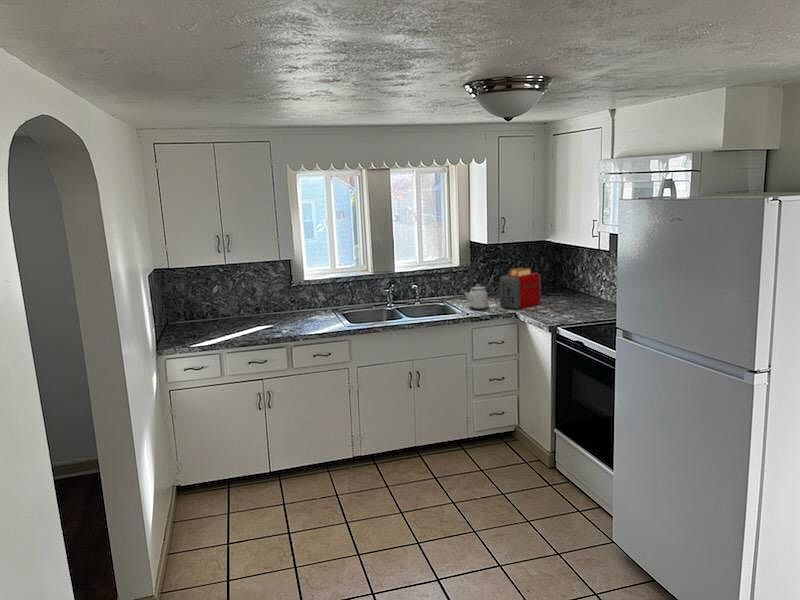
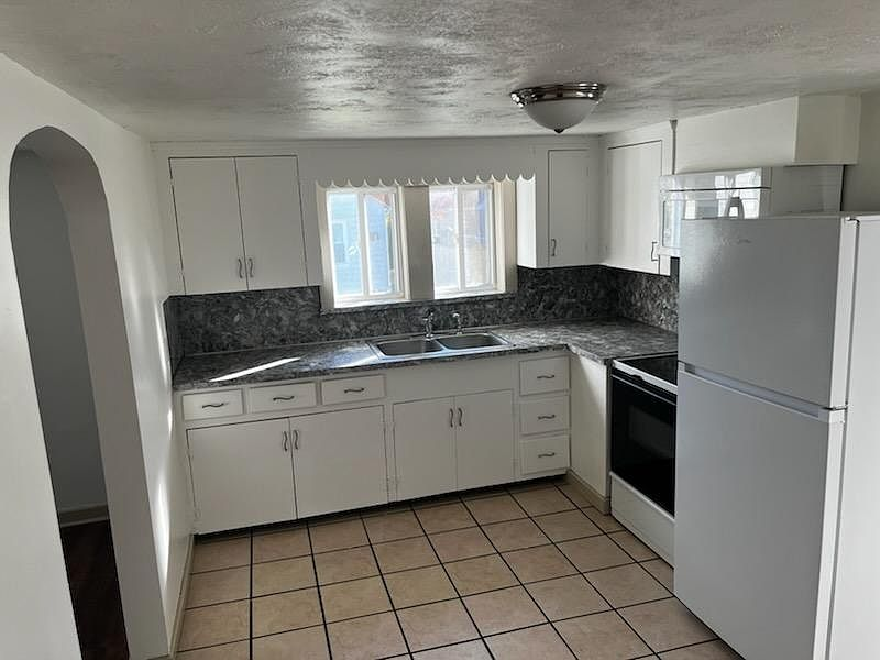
- kettle [463,274,490,311]
- toaster [499,267,542,310]
